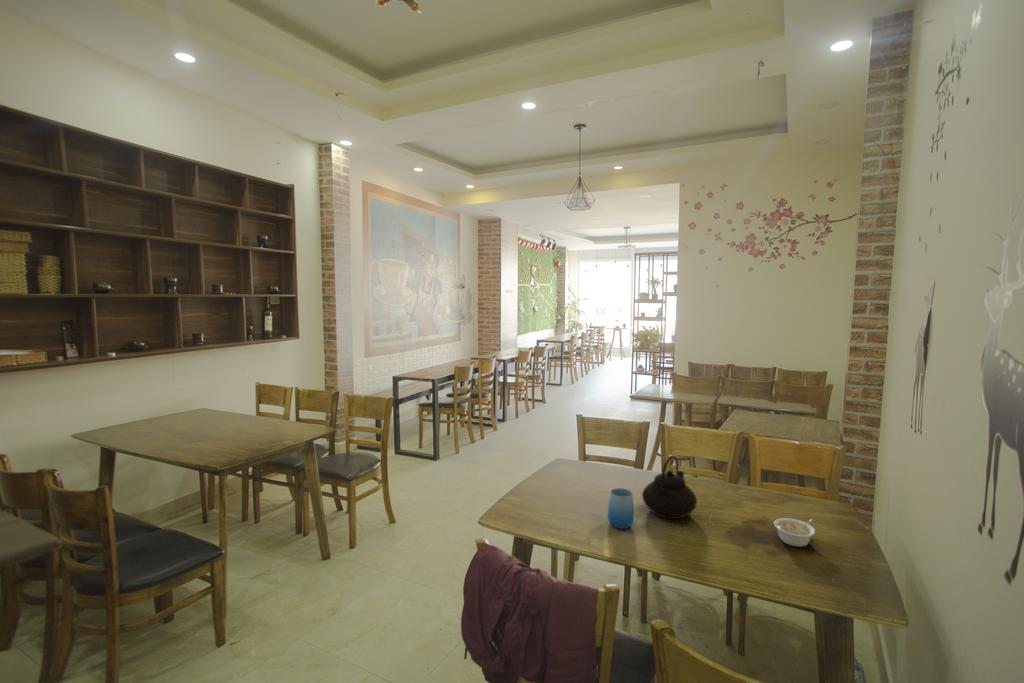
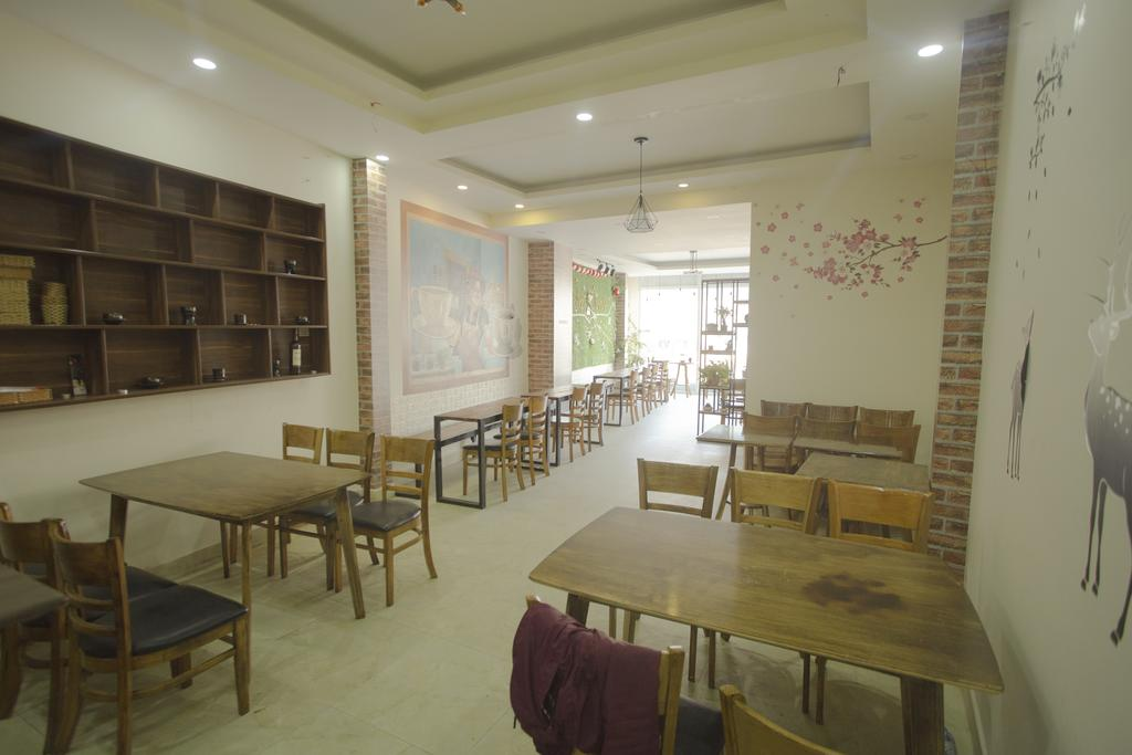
- legume [773,517,816,548]
- cup [607,487,635,530]
- teapot [641,454,698,520]
